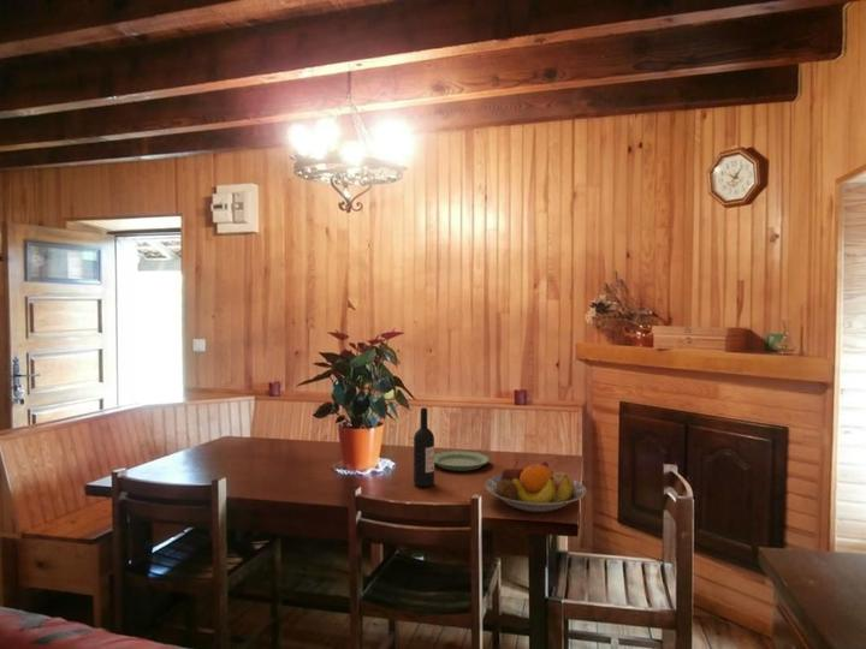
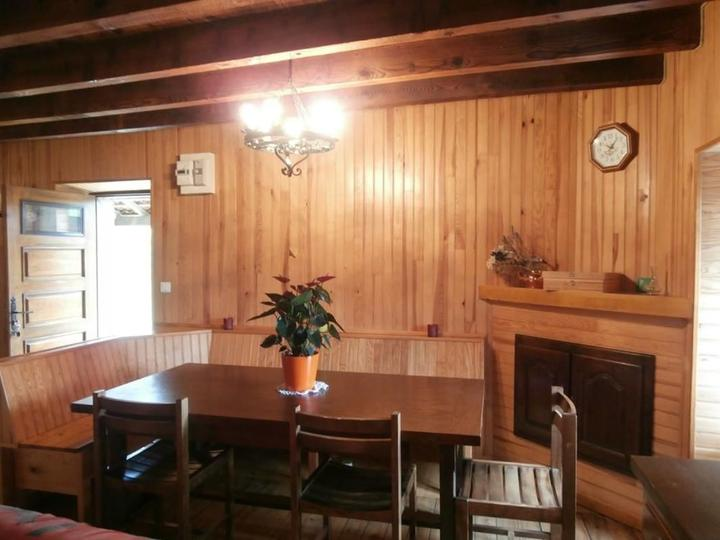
- fruit bowl [484,460,587,513]
- wine bottle [413,406,435,488]
- plate [434,449,492,472]
